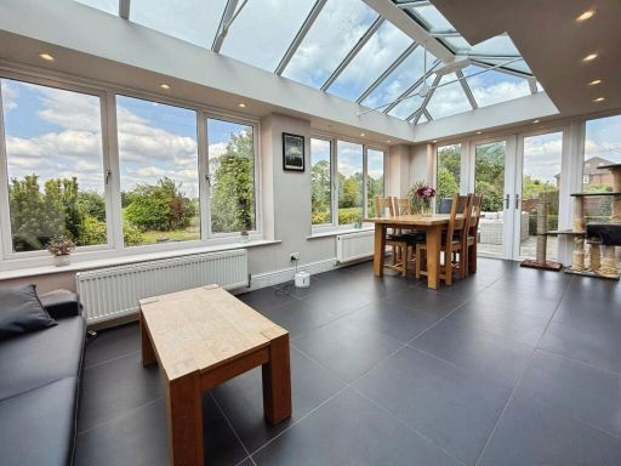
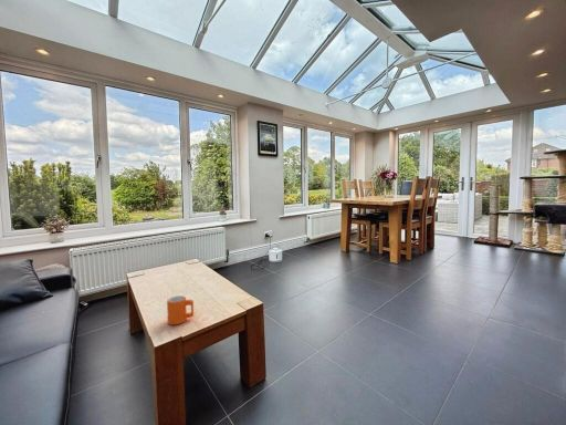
+ mug [166,294,195,325]
